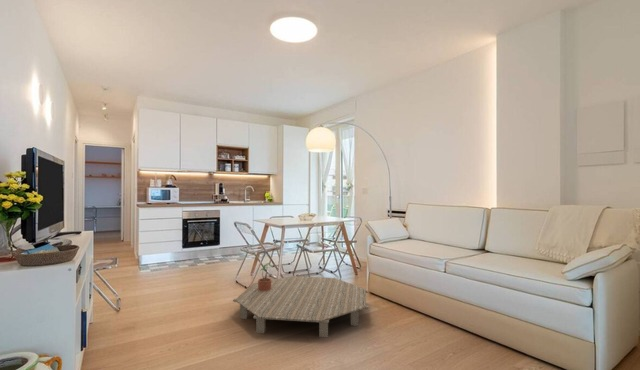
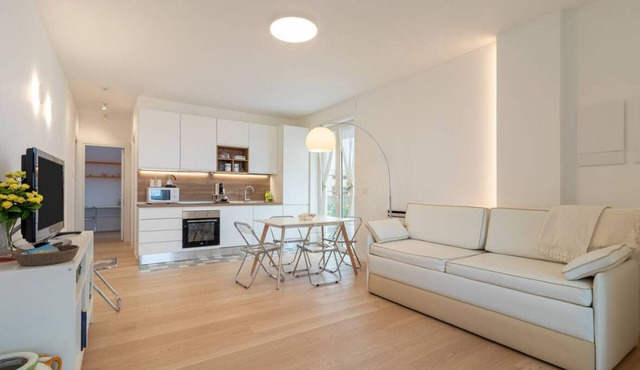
- potted plant [257,262,275,291]
- coffee table [232,275,370,338]
